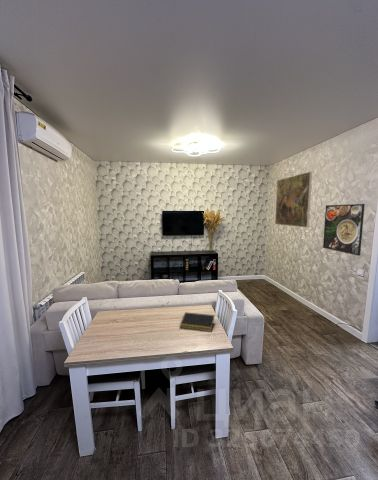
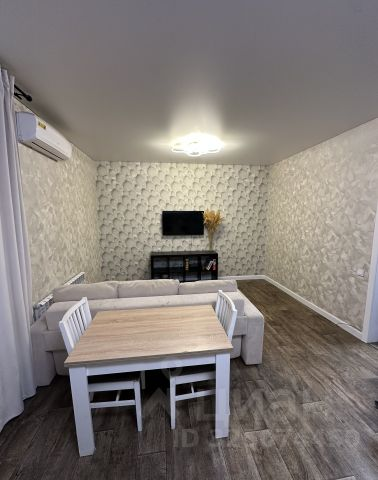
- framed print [274,171,313,229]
- notepad [179,311,215,332]
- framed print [322,203,366,257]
